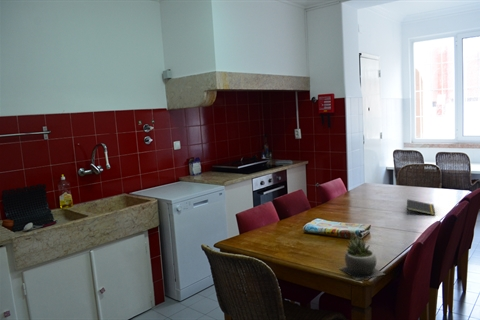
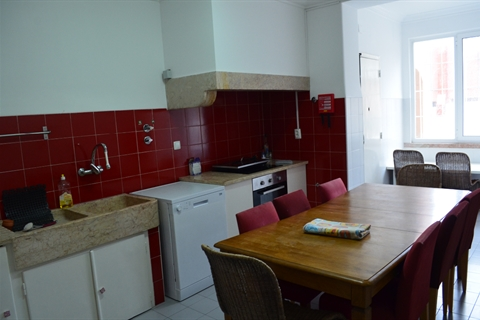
- succulent plant [339,236,385,281]
- notepad [406,198,436,216]
